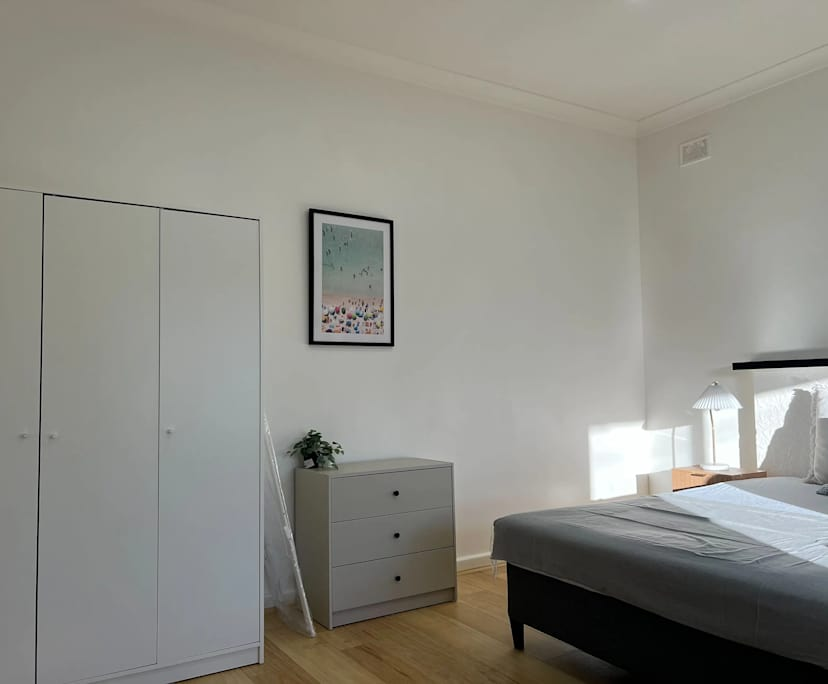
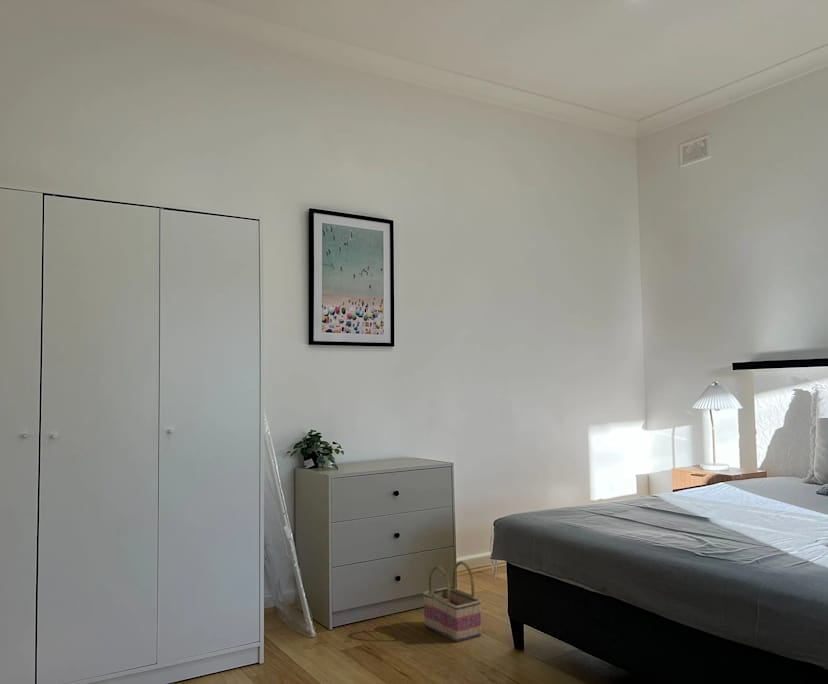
+ basket [422,560,482,643]
